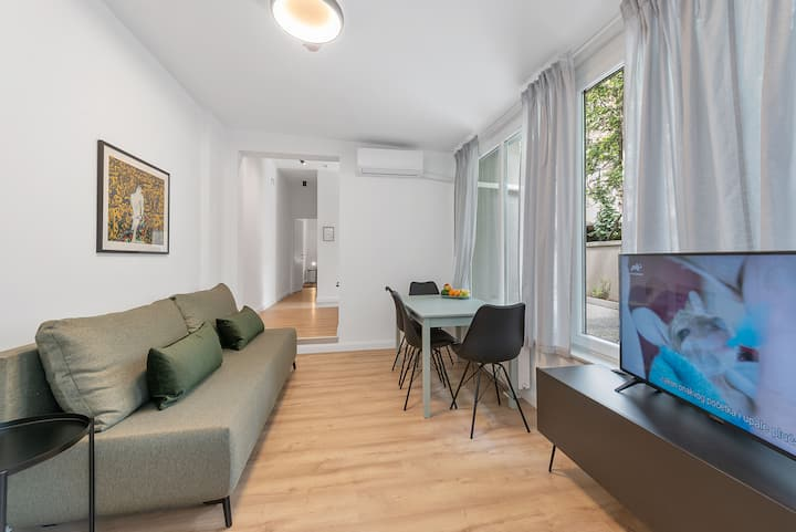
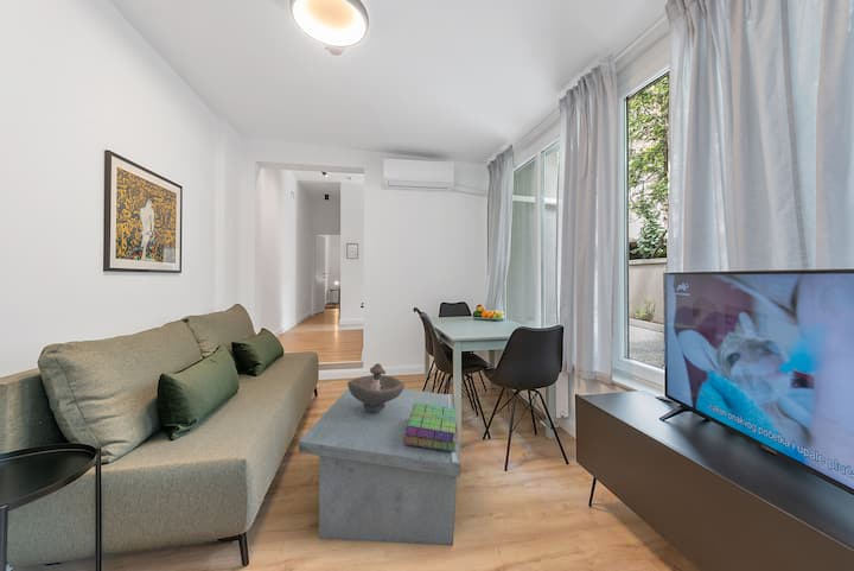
+ coffee table [298,387,461,547]
+ stack of books [403,402,458,452]
+ decorative bowl [346,362,406,412]
